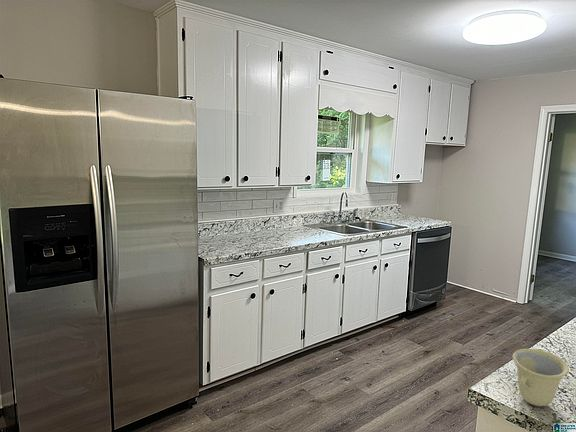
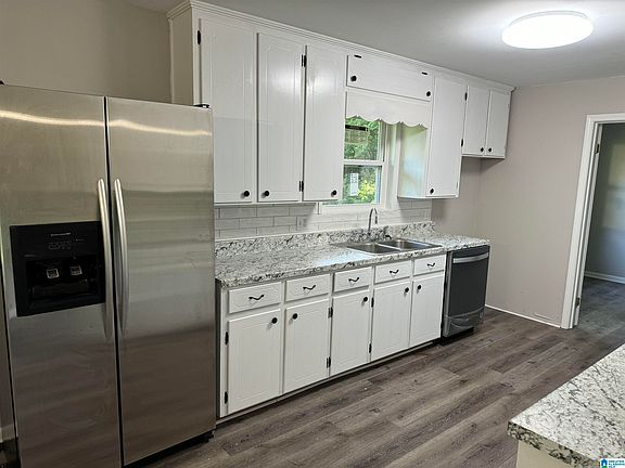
- cup [512,348,570,407]
